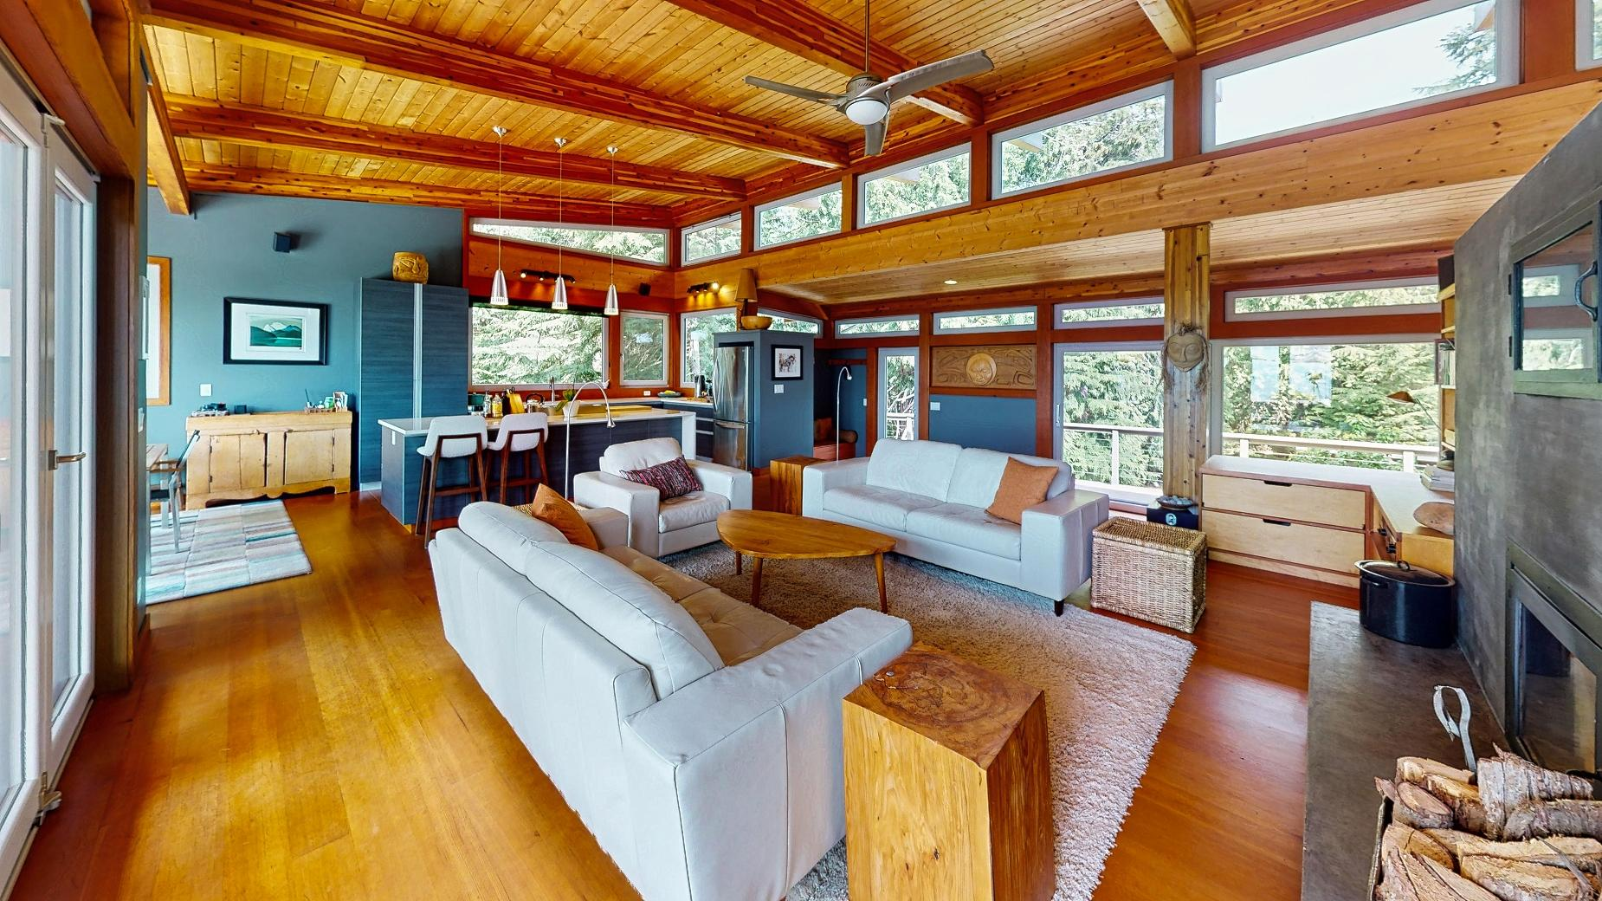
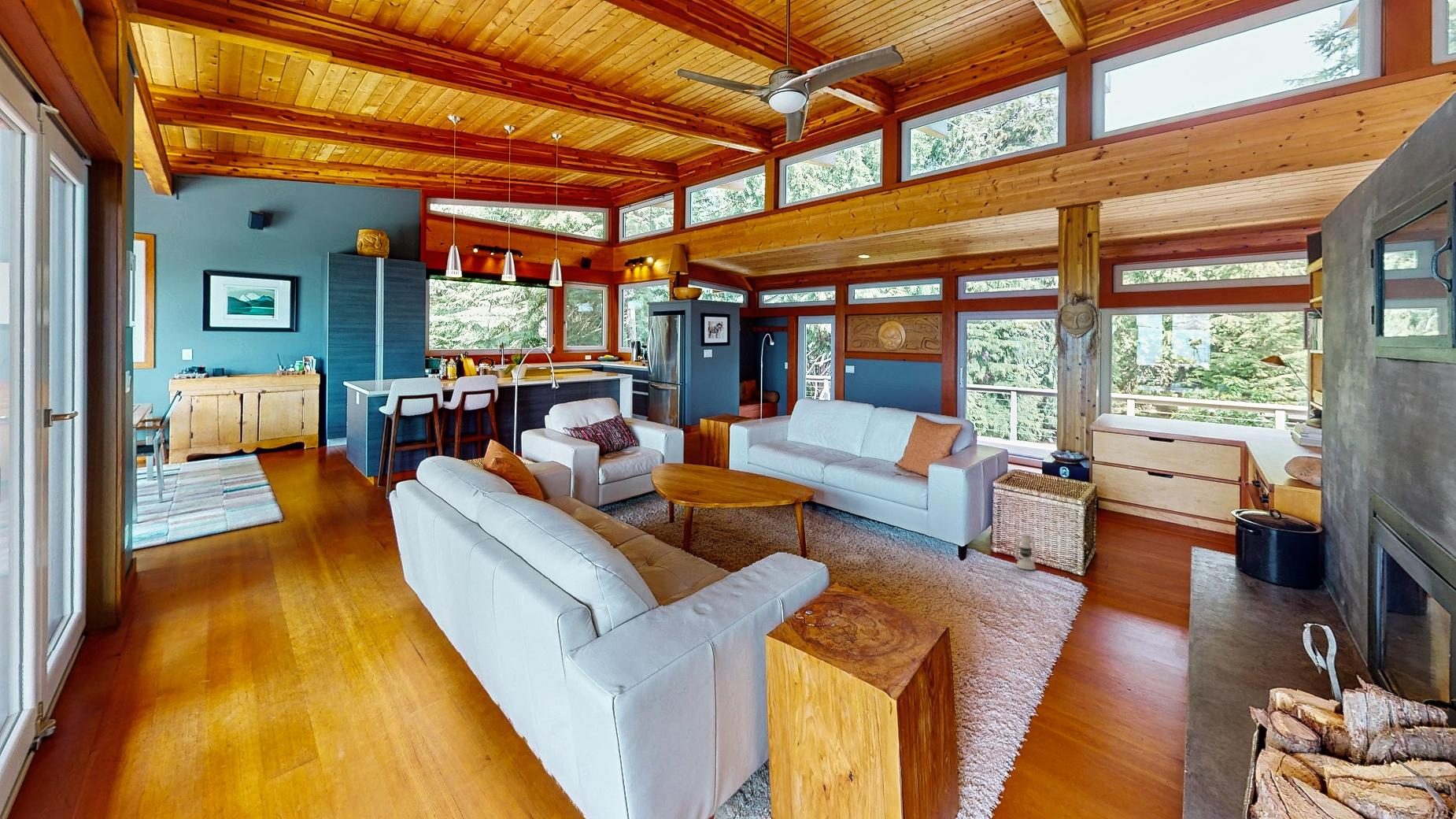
+ lantern [1014,516,1037,570]
